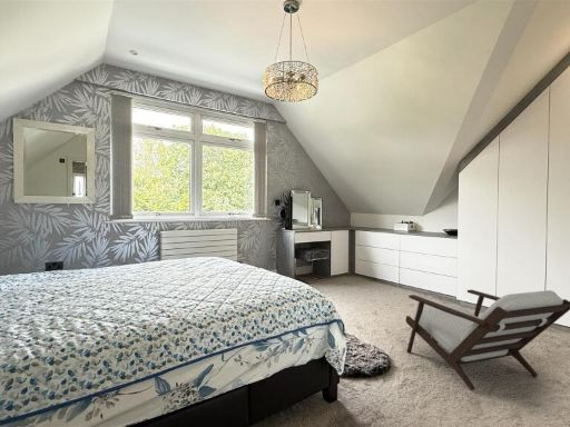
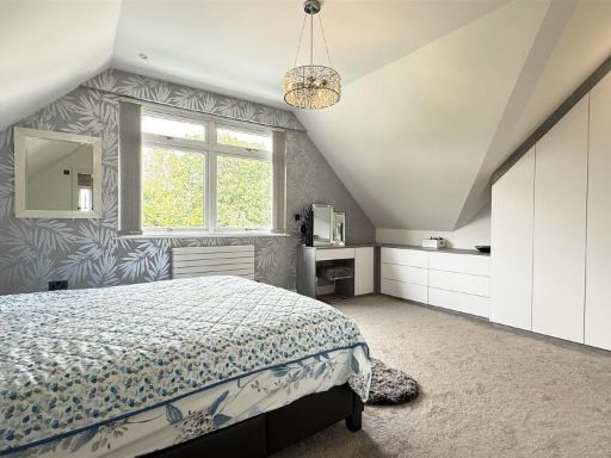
- armchair [405,289,570,391]
